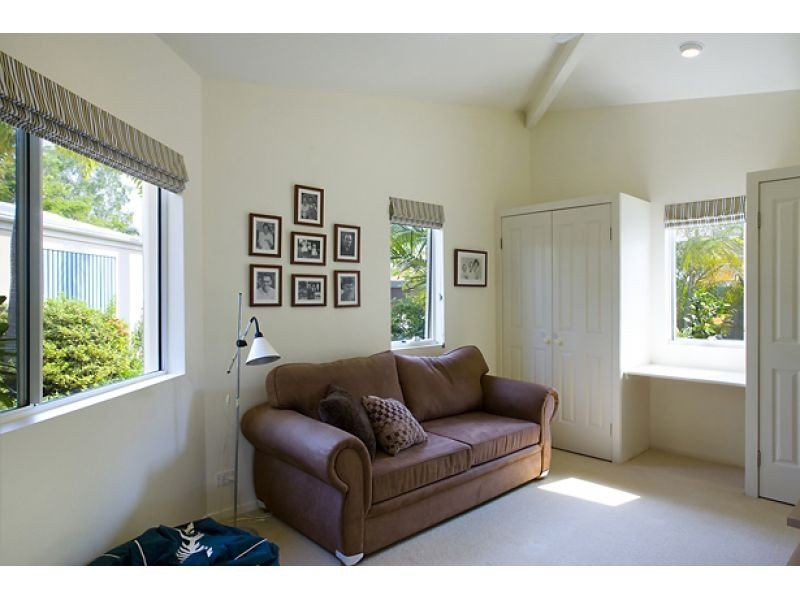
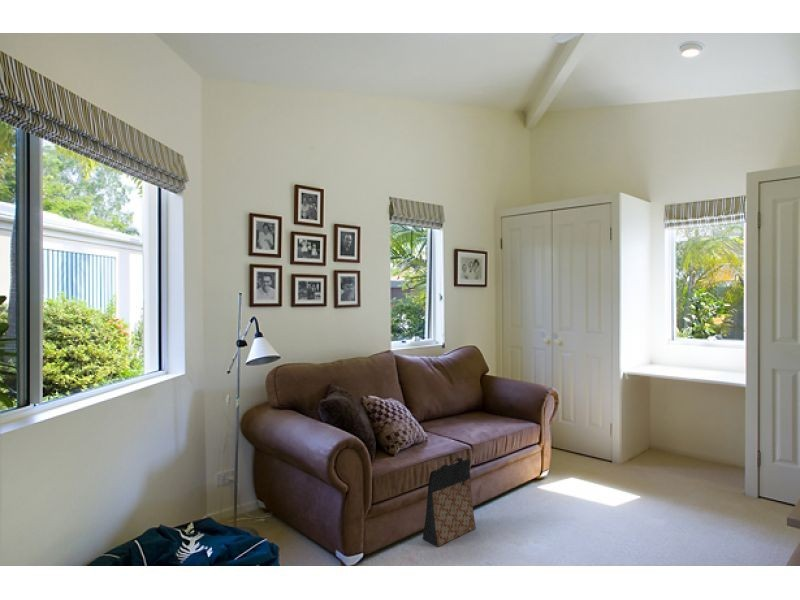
+ bag [421,456,477,548]
